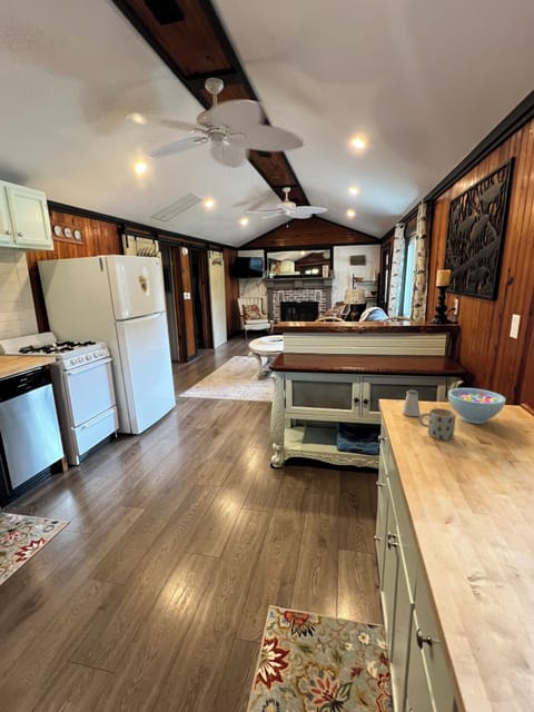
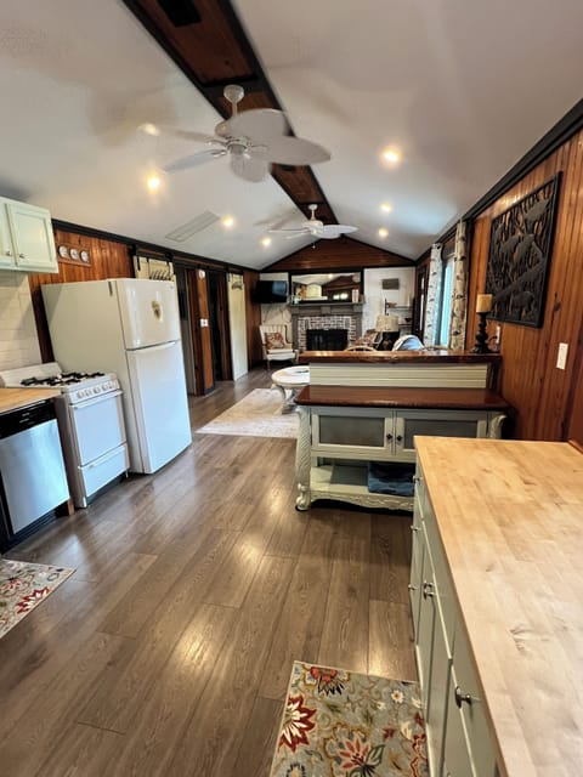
- mug [418,407,457,441]
- saltshaker [400,389,422,417]
- bowl [447,387,506,425]
